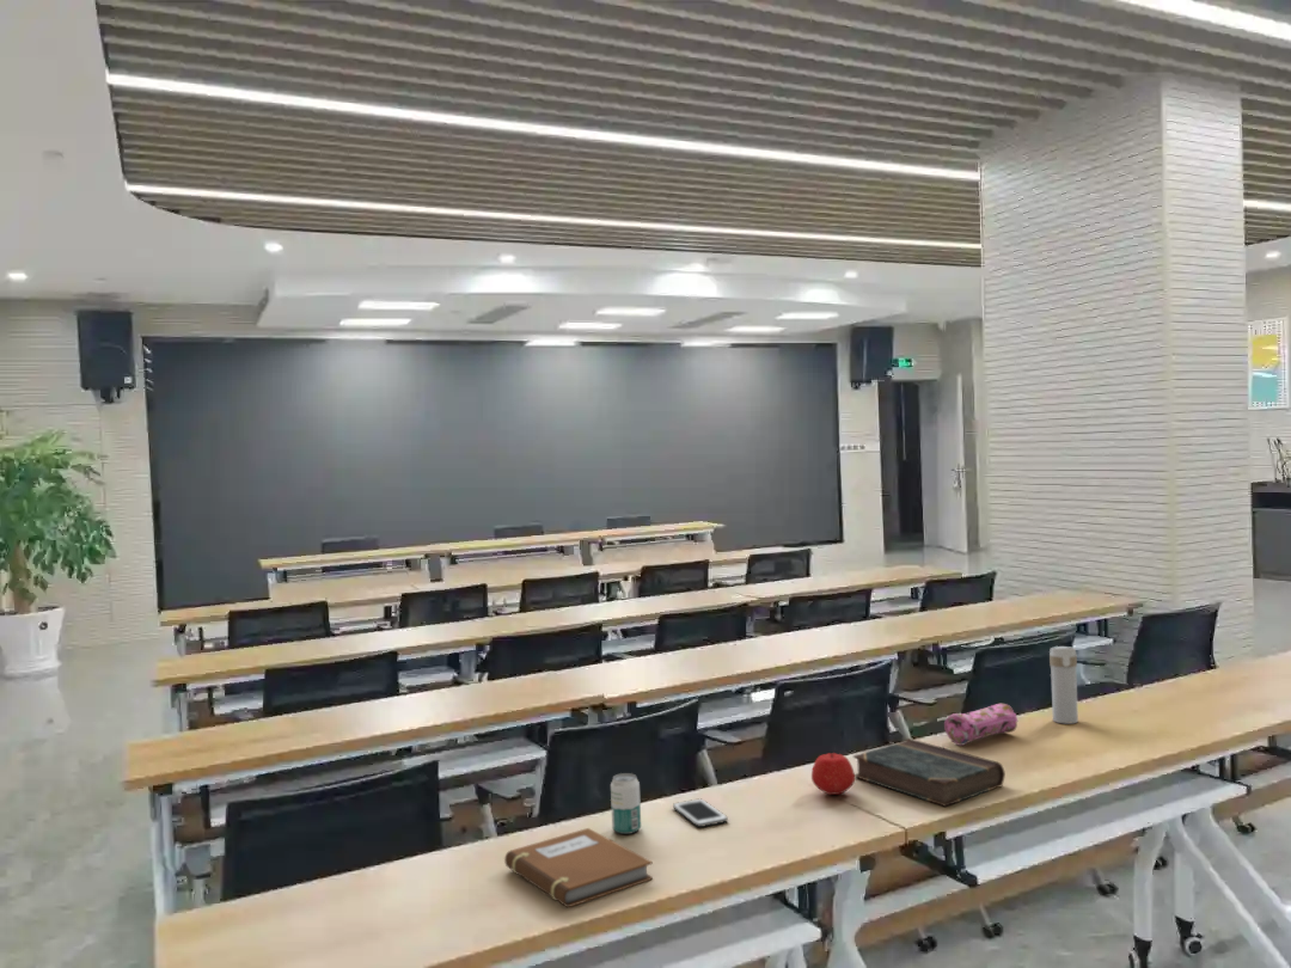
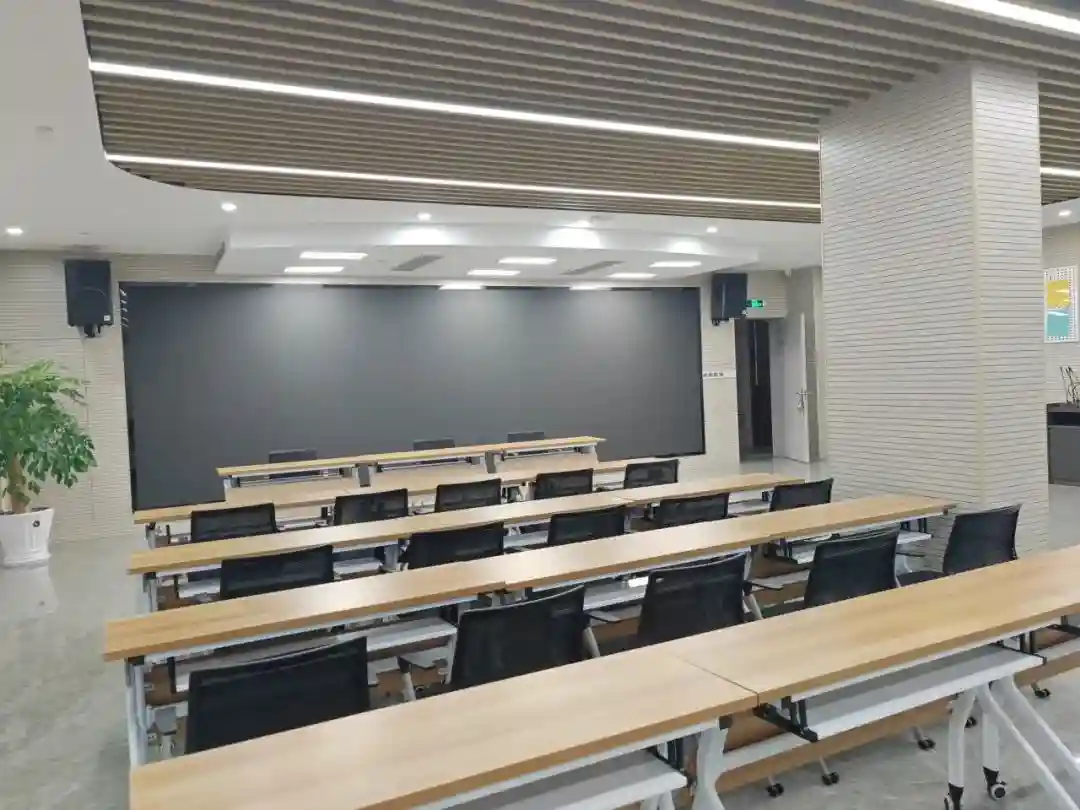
- apple [810,752,856,796]
- cell phone [672,797,729,828]
- notebook [503,827,654,908]
- pencil case [943,703,1018,747]
- book [852,737,1007,808]
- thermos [1048,645,1079,725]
- beverage can [610,772,642,835]
